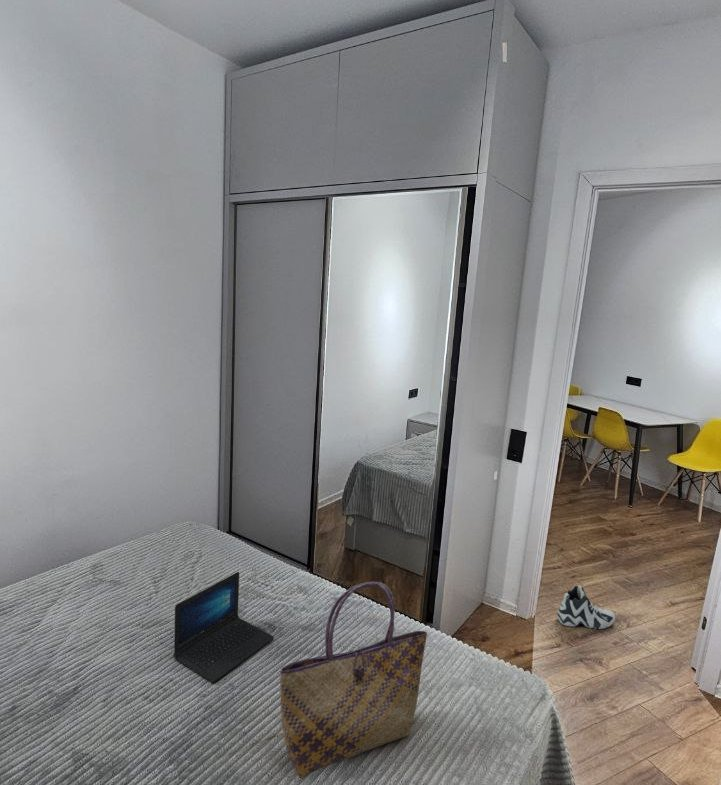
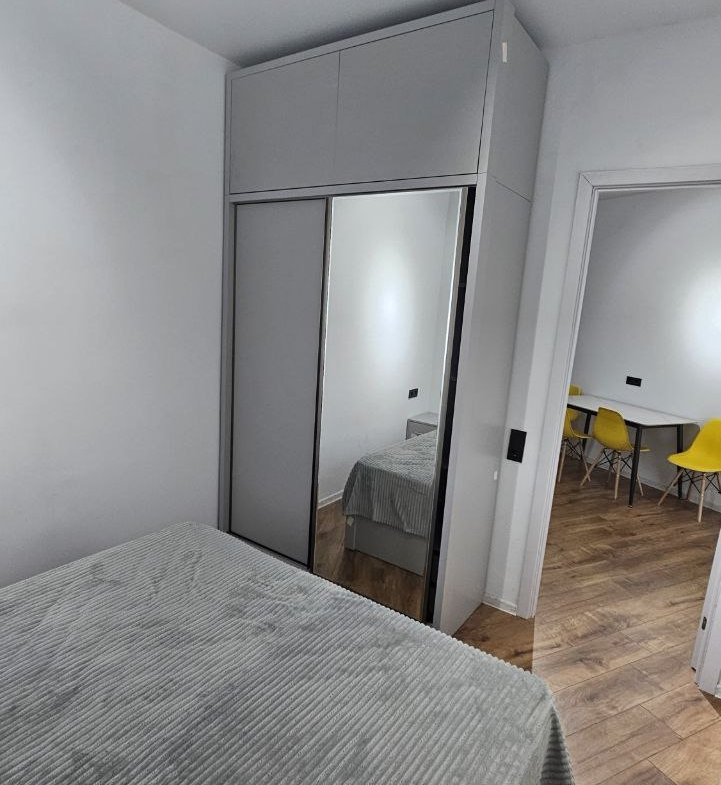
- sneaker [556,584,616,630]
- tote bag [279,581,428,779]
- laptop [172,571,275,683]
